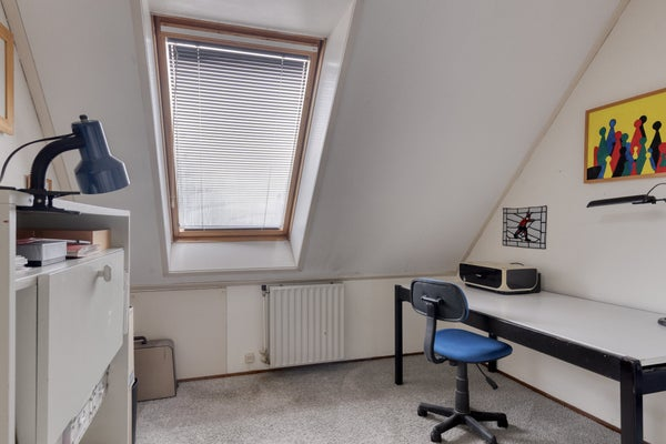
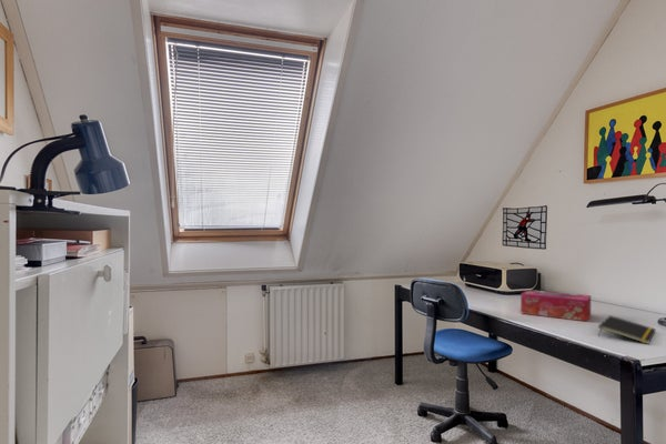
+ tissue box [519,289,592,322]
+ notepad [597,314,657,345]
